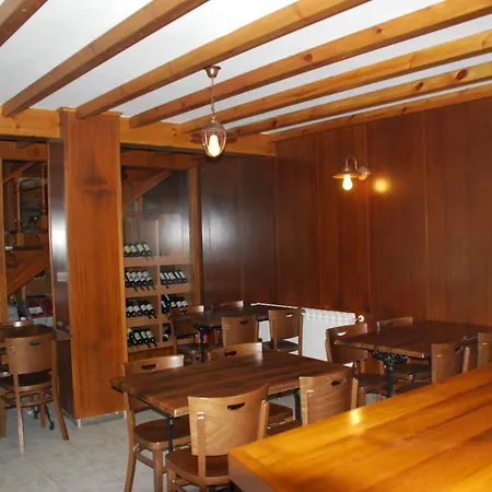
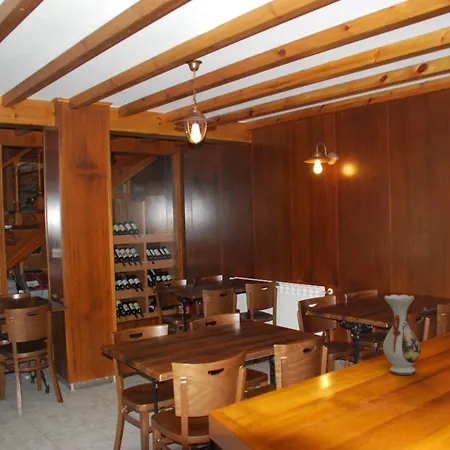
+ vase [382,293,422,376]
